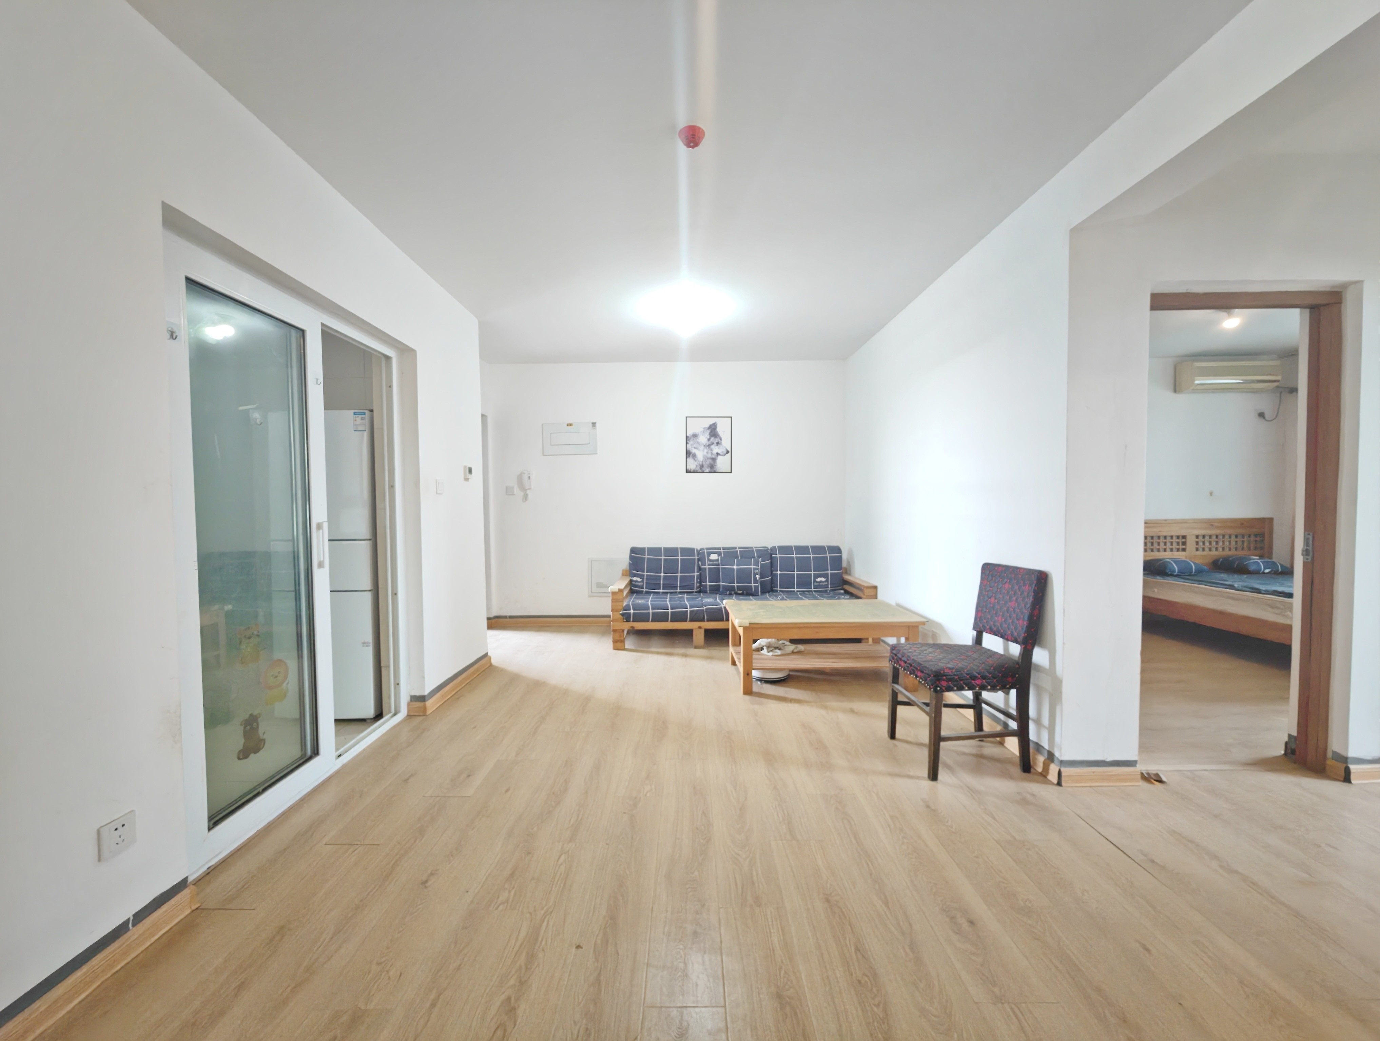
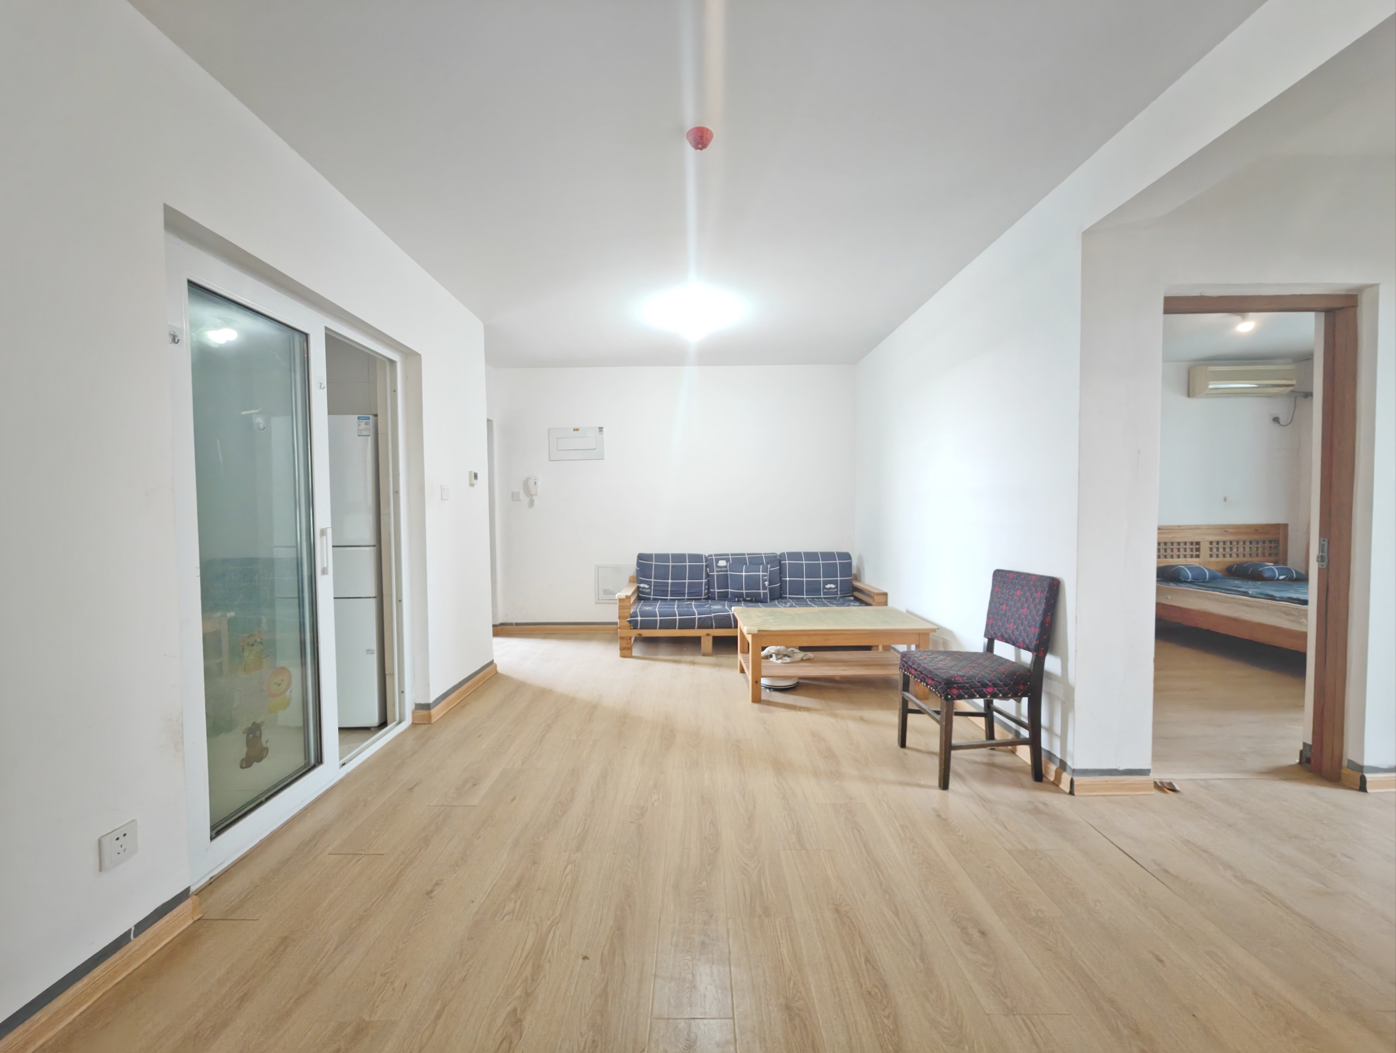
- wall art [686,416,733,473]
